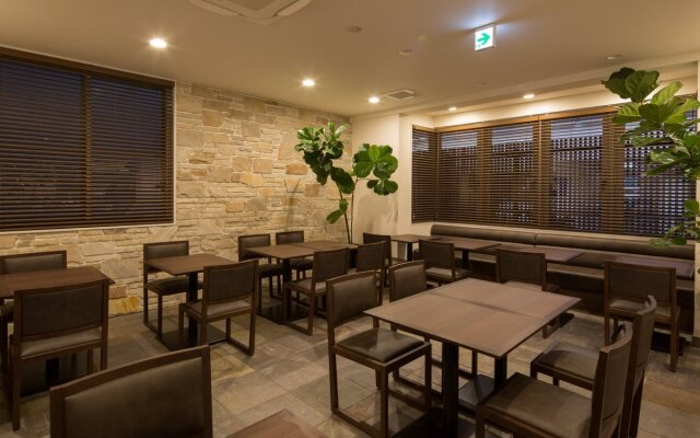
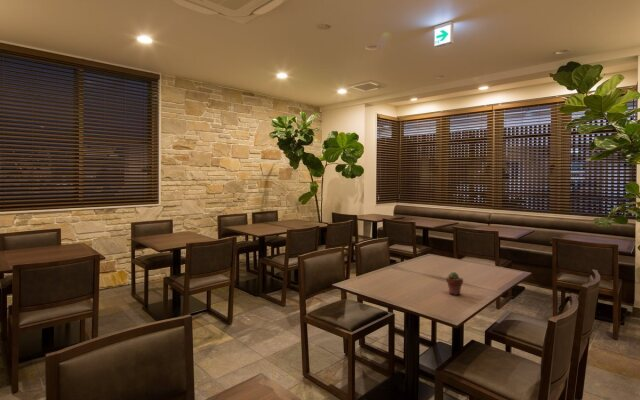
+ potted succulent [445,271,464,296]
